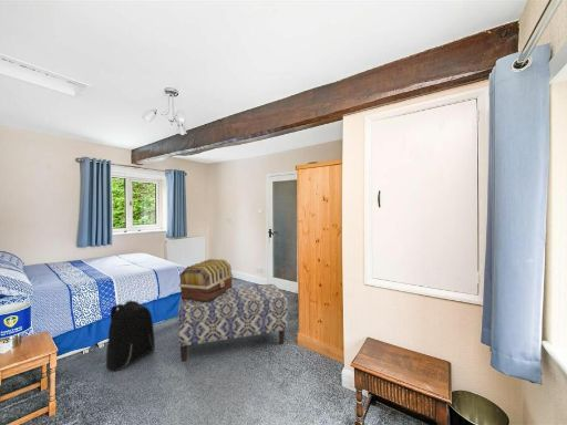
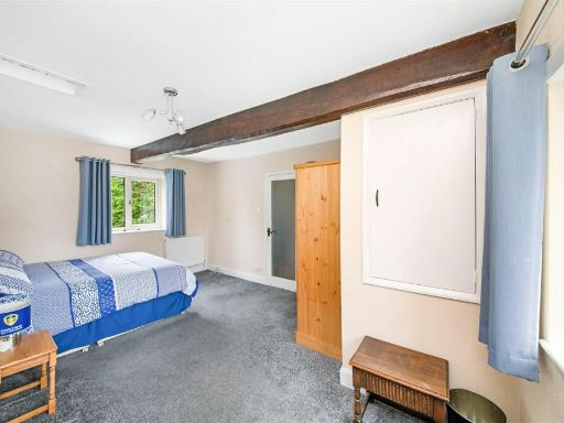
- decorative box [177,258,234,301]
- bench [177,283,289,363]
- backpack [105,299,155,372]
